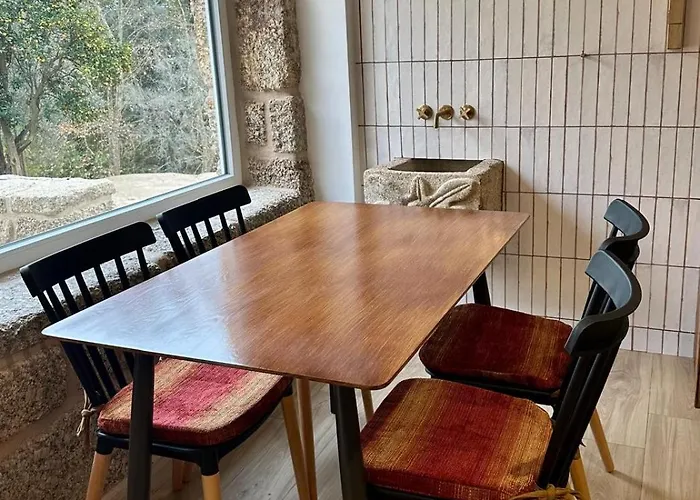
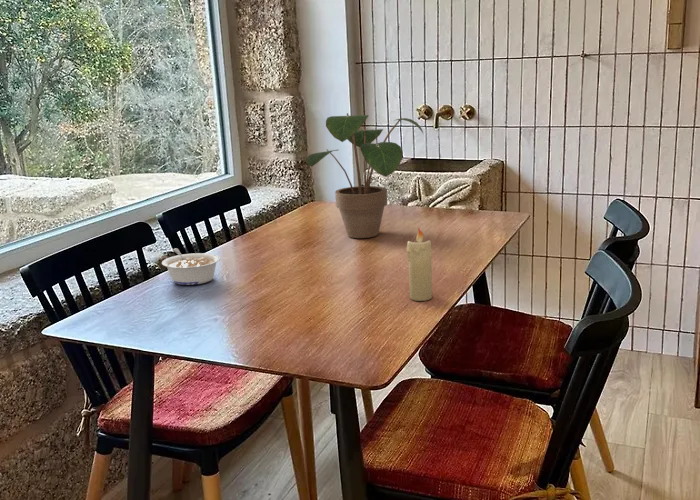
+ legume [161,247,221,286]
+ candle [406,227,433,302]
+ potted plant [305,112,424,239]
